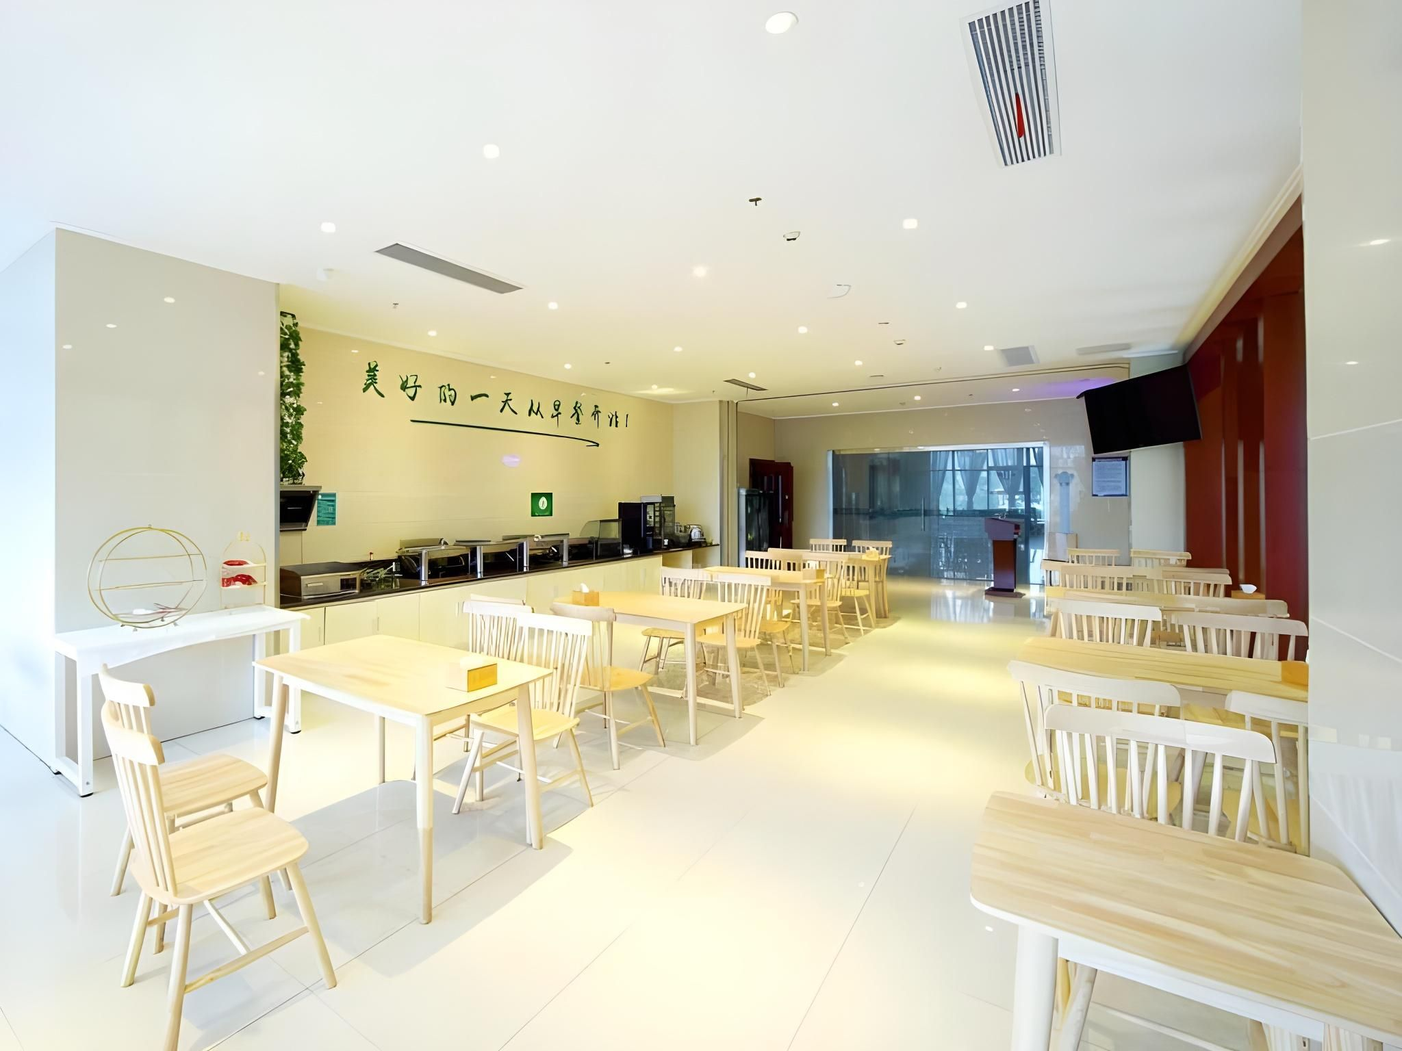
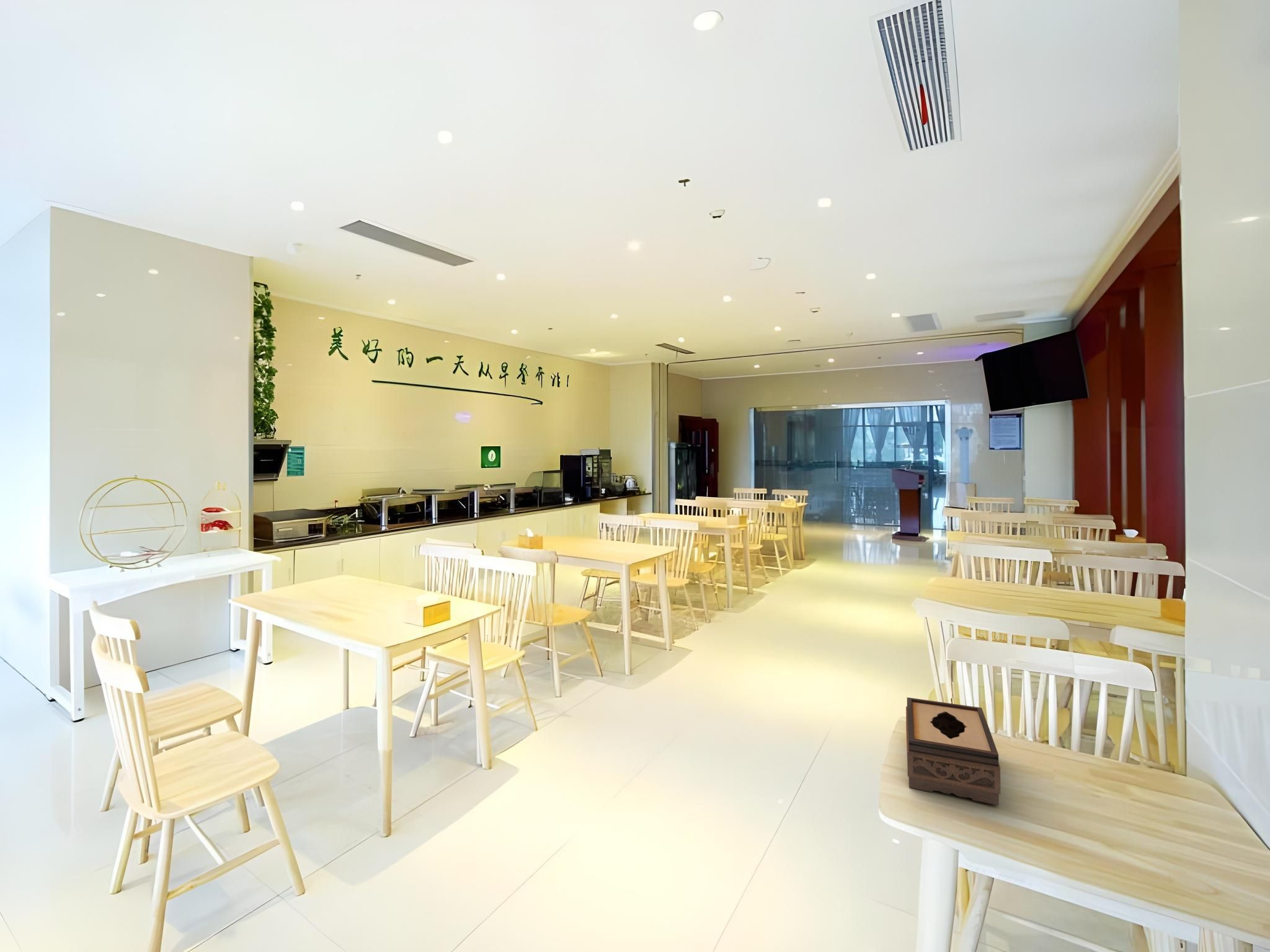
+ tissue box [905,697,1001,806]
